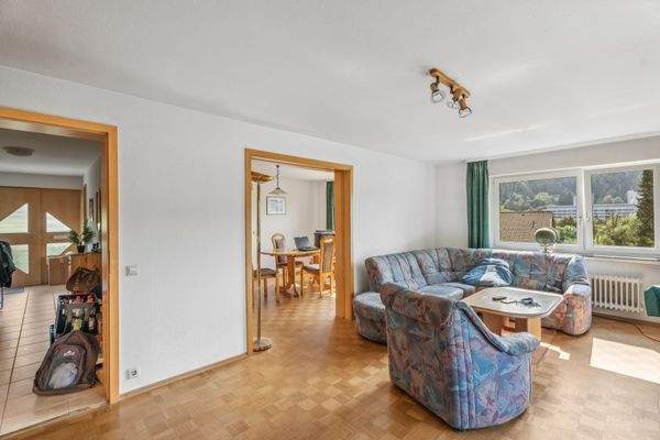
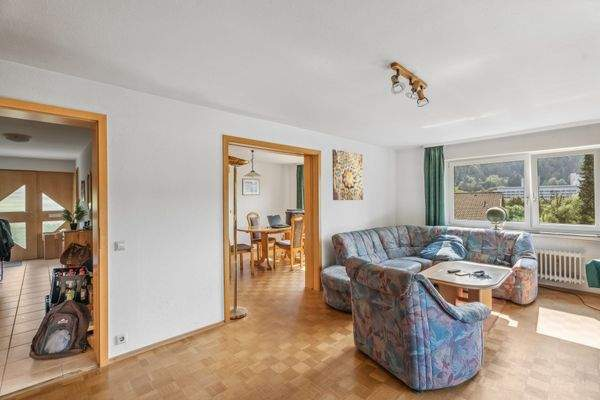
+ wall art [331,149,364,201]
